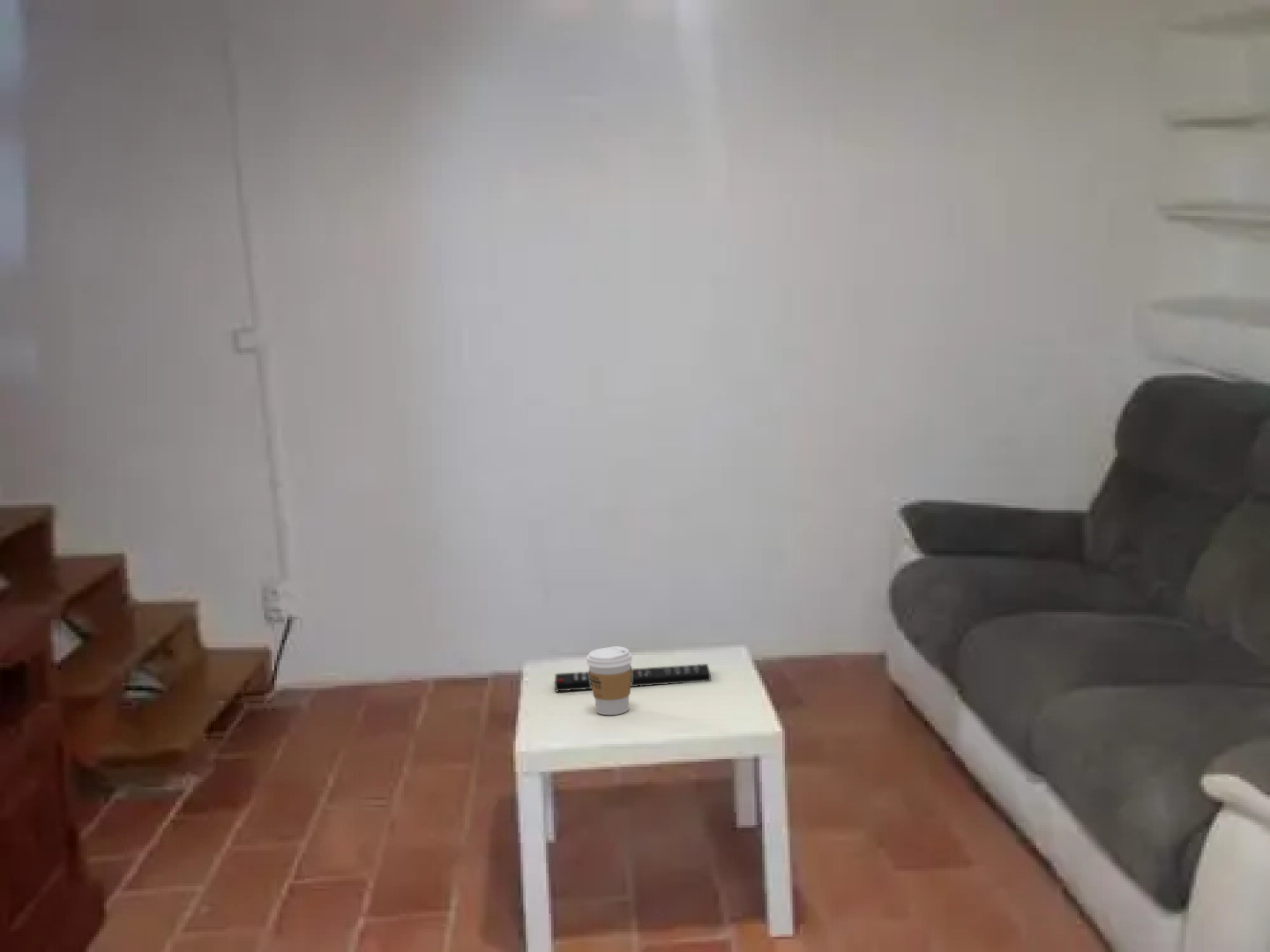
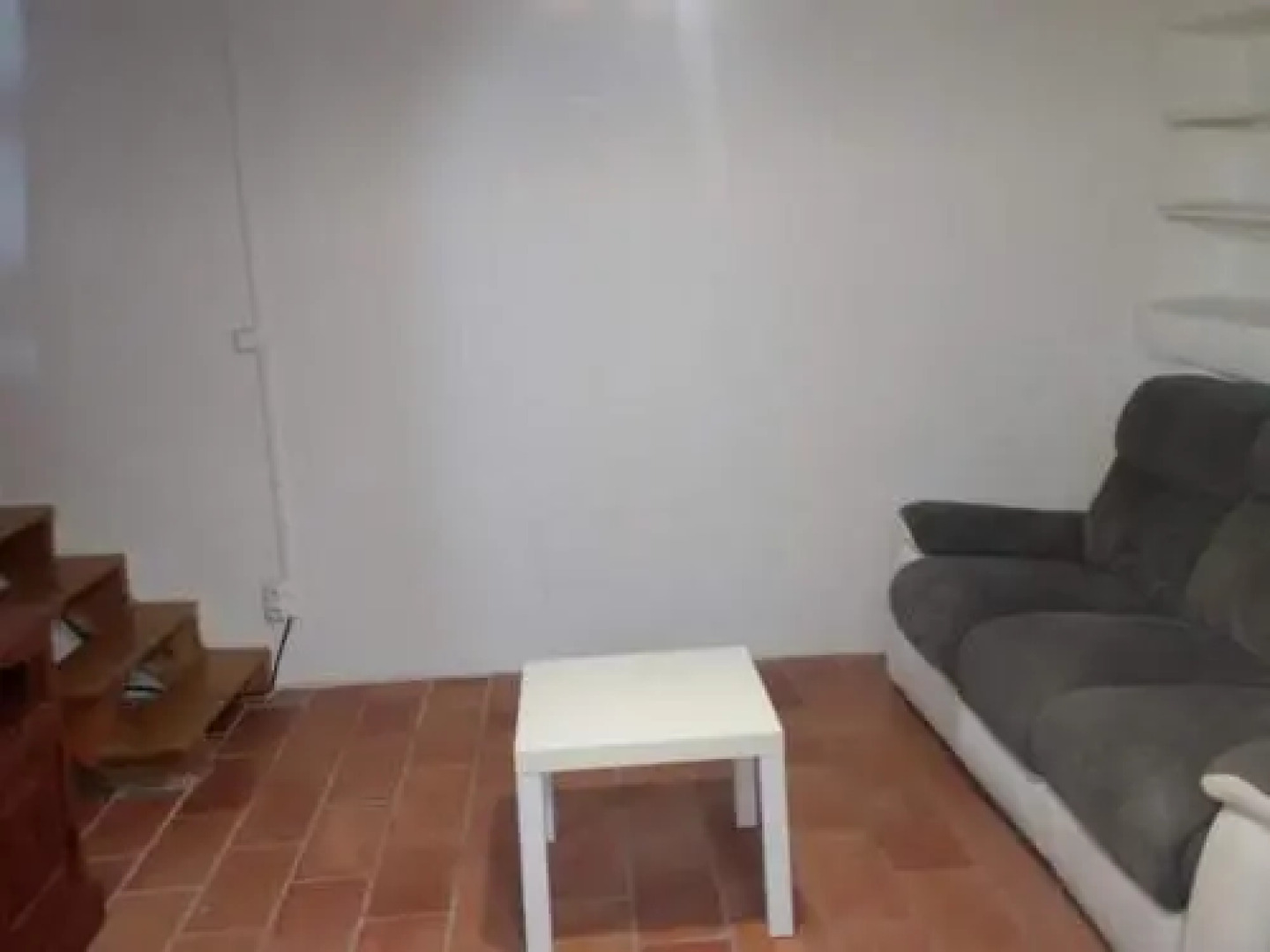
- remote control [553,663,712,692]
- coffee cup [586,645,633,716]
